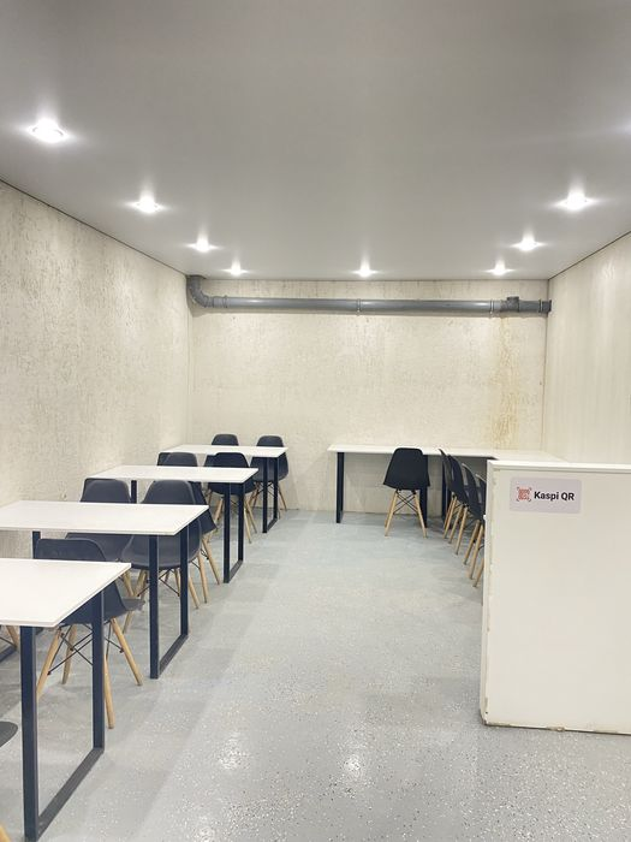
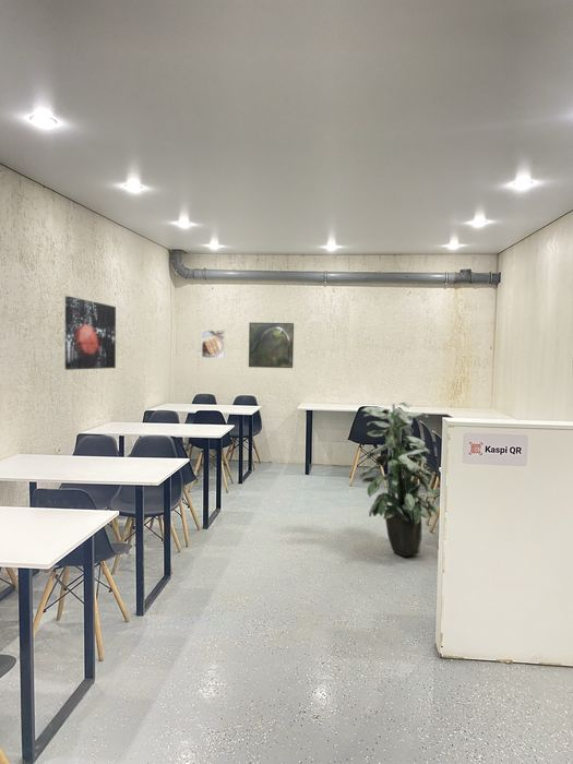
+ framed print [248,322,295,369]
+ indoor plant [359,401,441,557]
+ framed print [201,330,226,359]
+ wall art [64,295,117,371]
